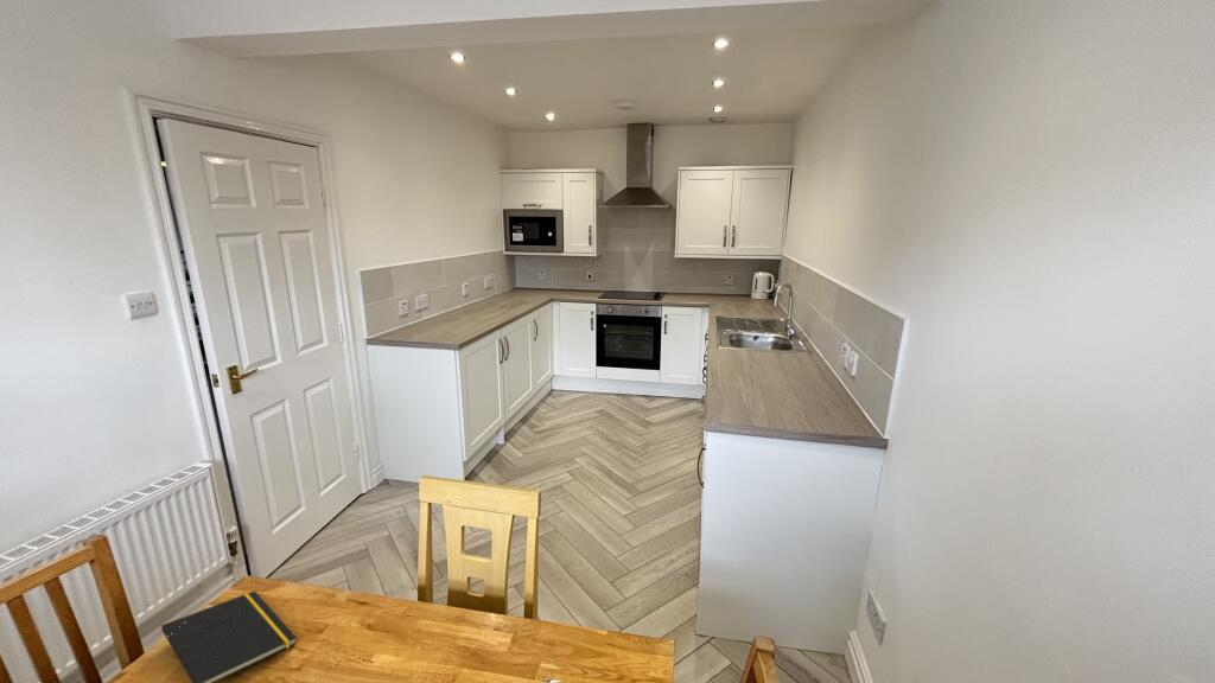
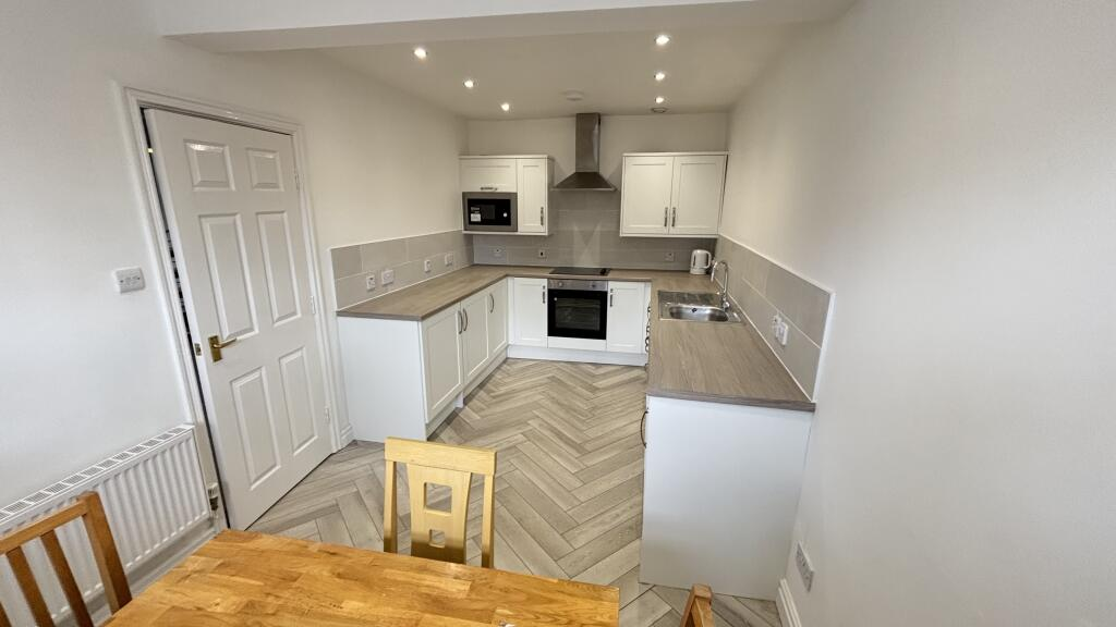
- notepad [160,589,298,683]
